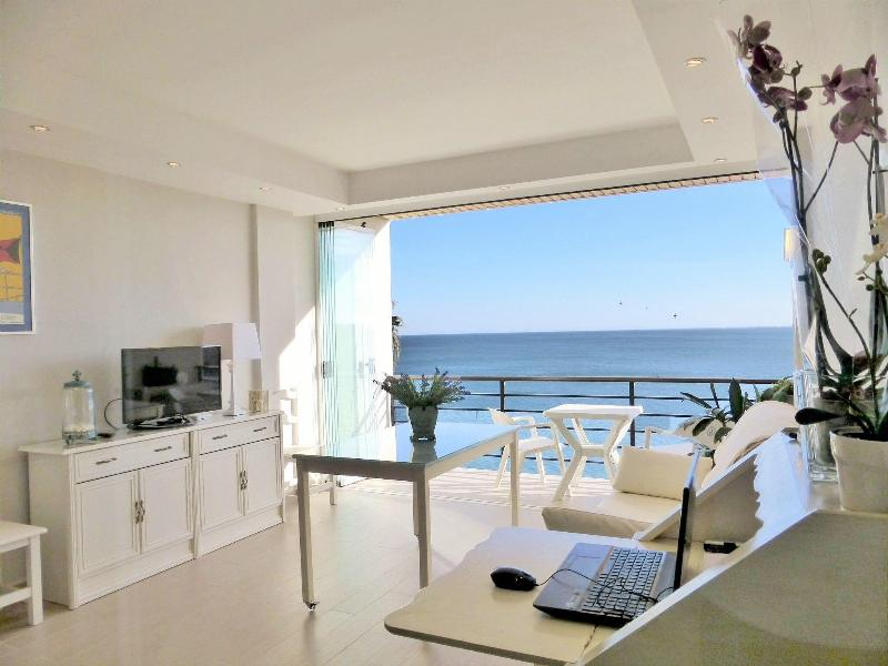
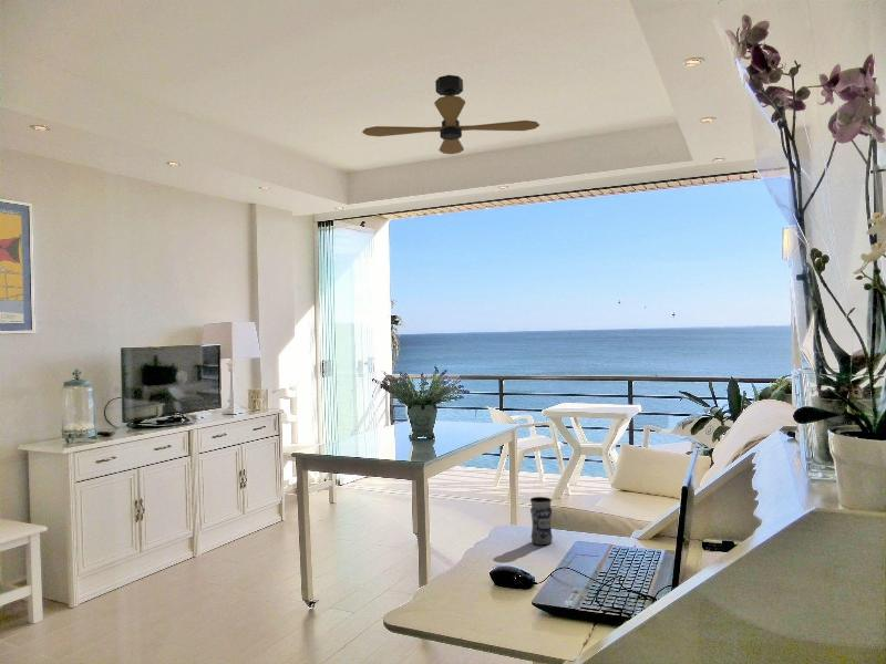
+ ceiling fan [361,74,540,155]
+ jar [529,496,554,546]
